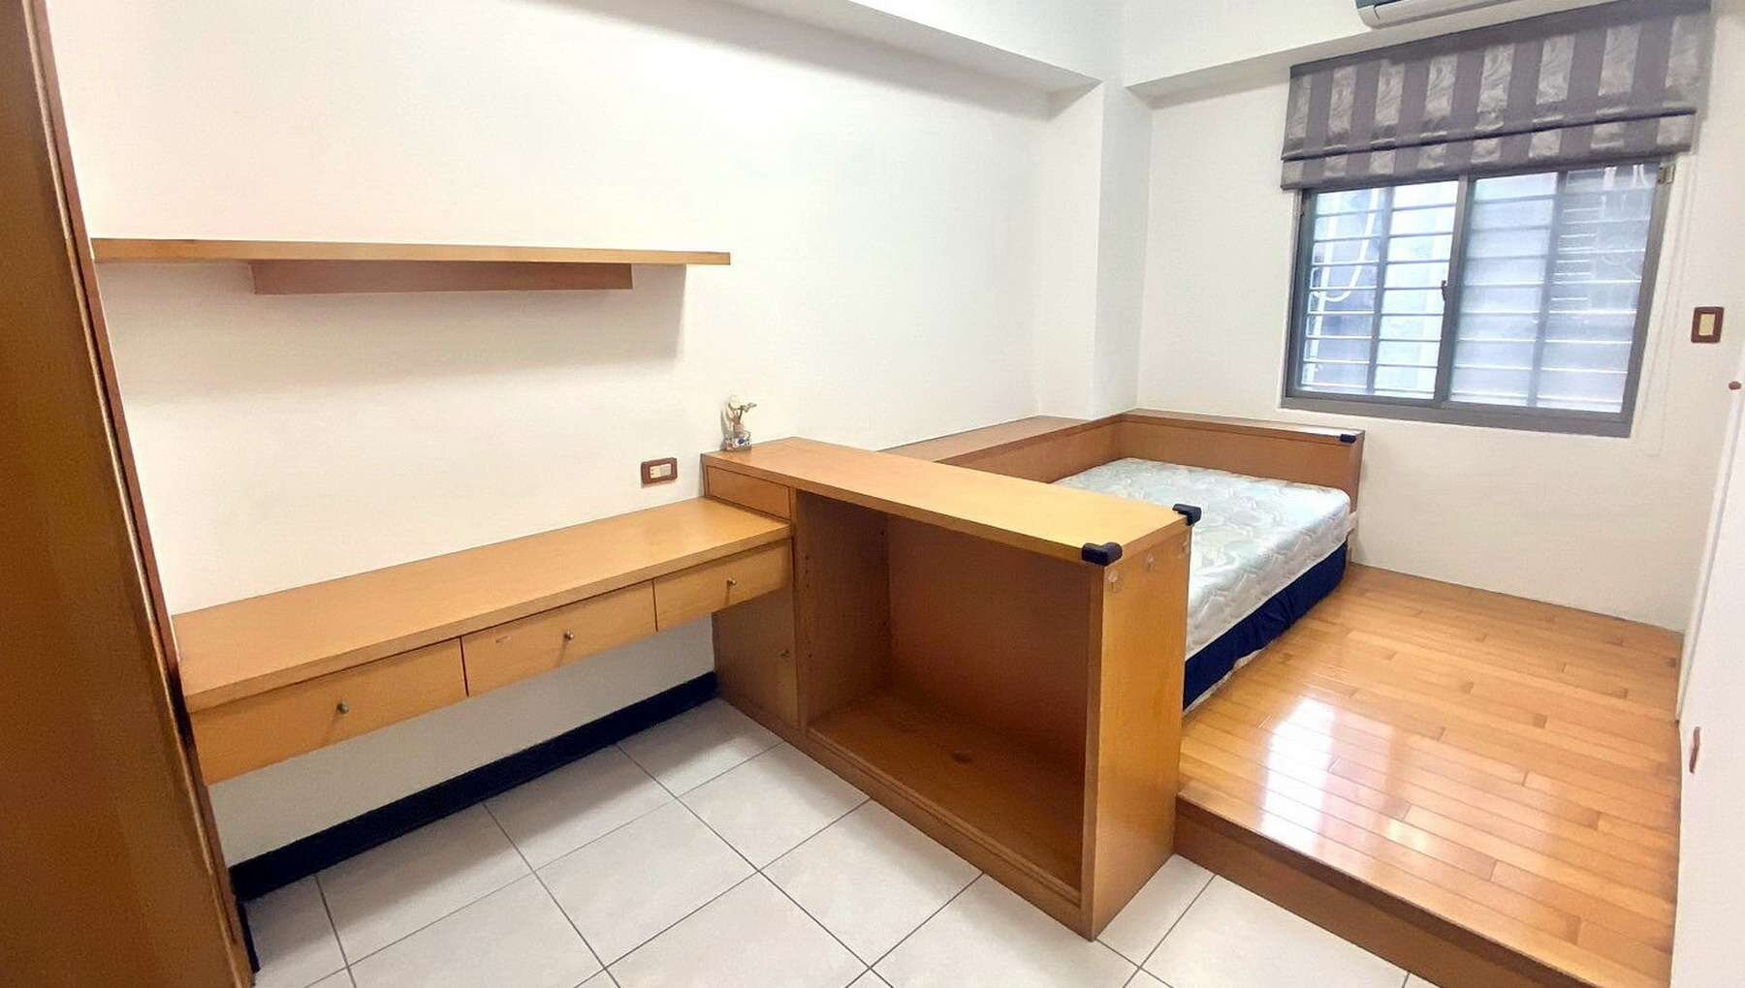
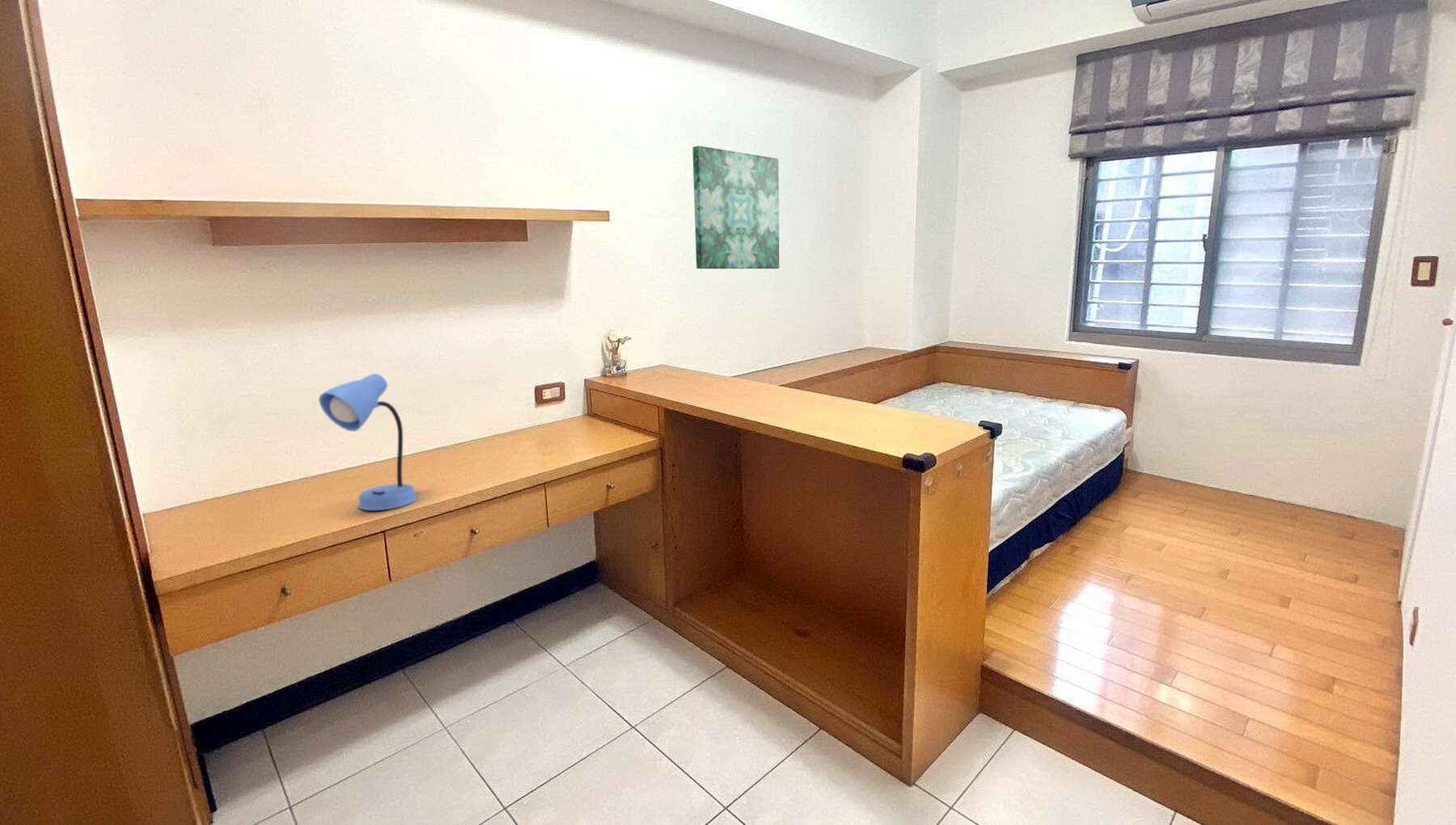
+ wall art [692,145,780,269]
+ desk lamp [318,373,417,511]
